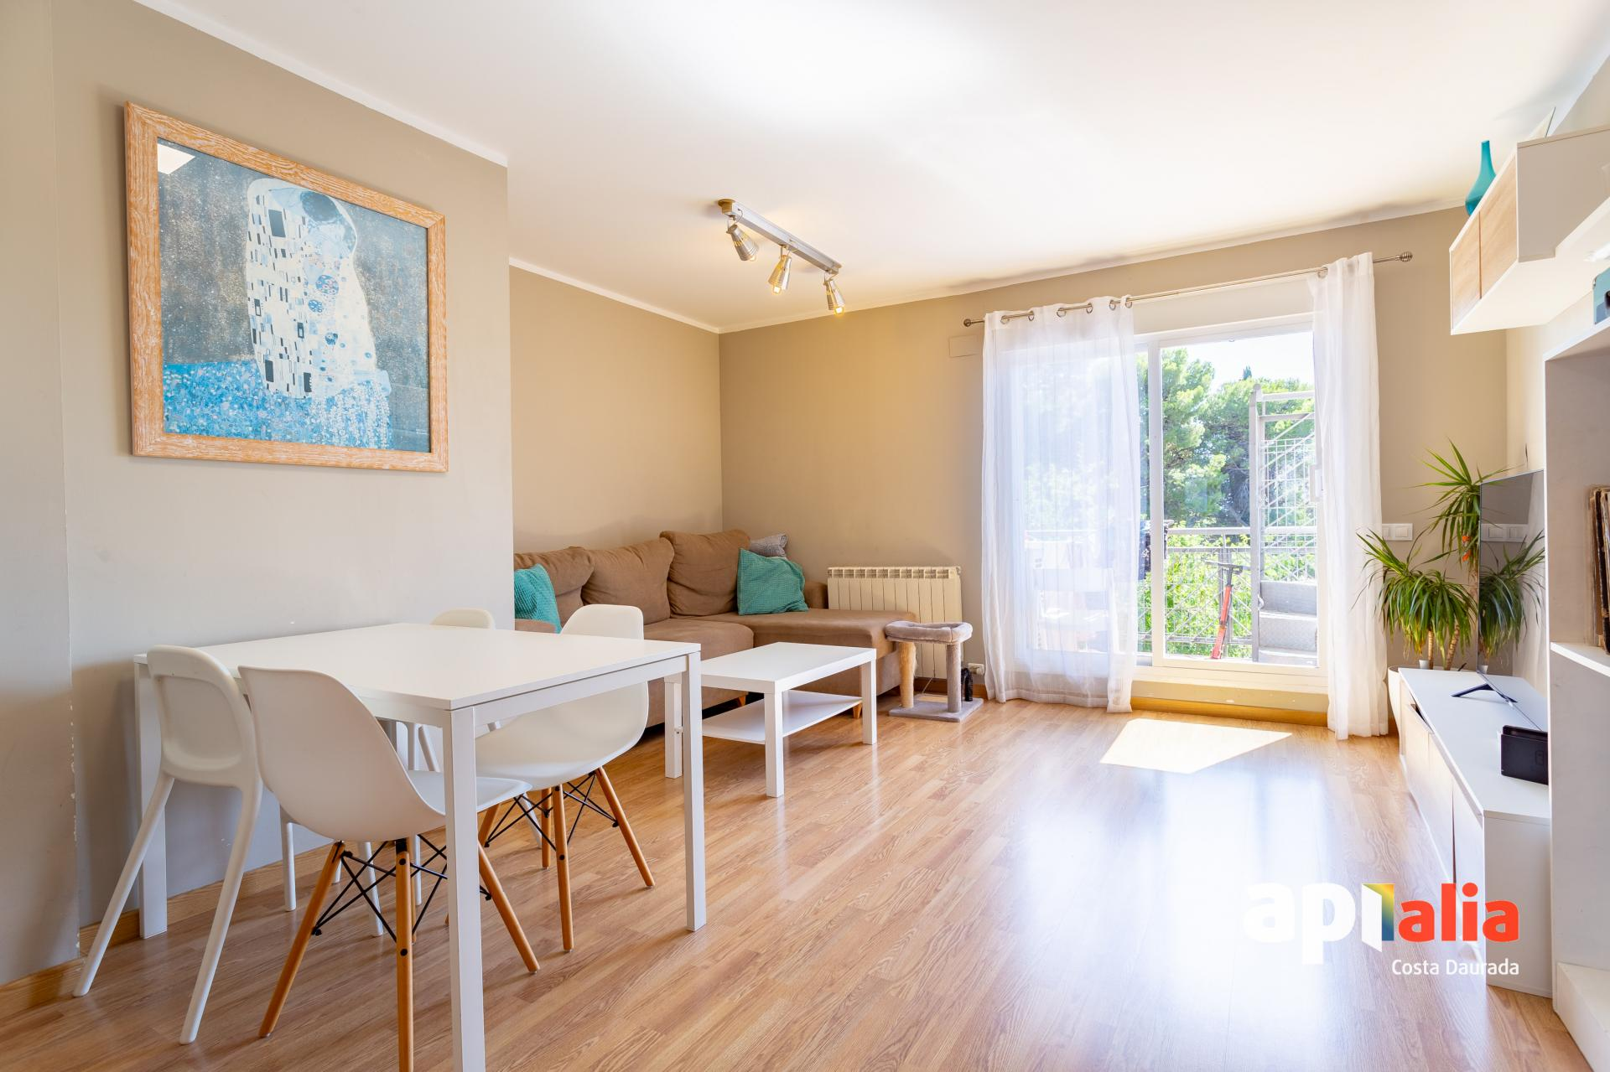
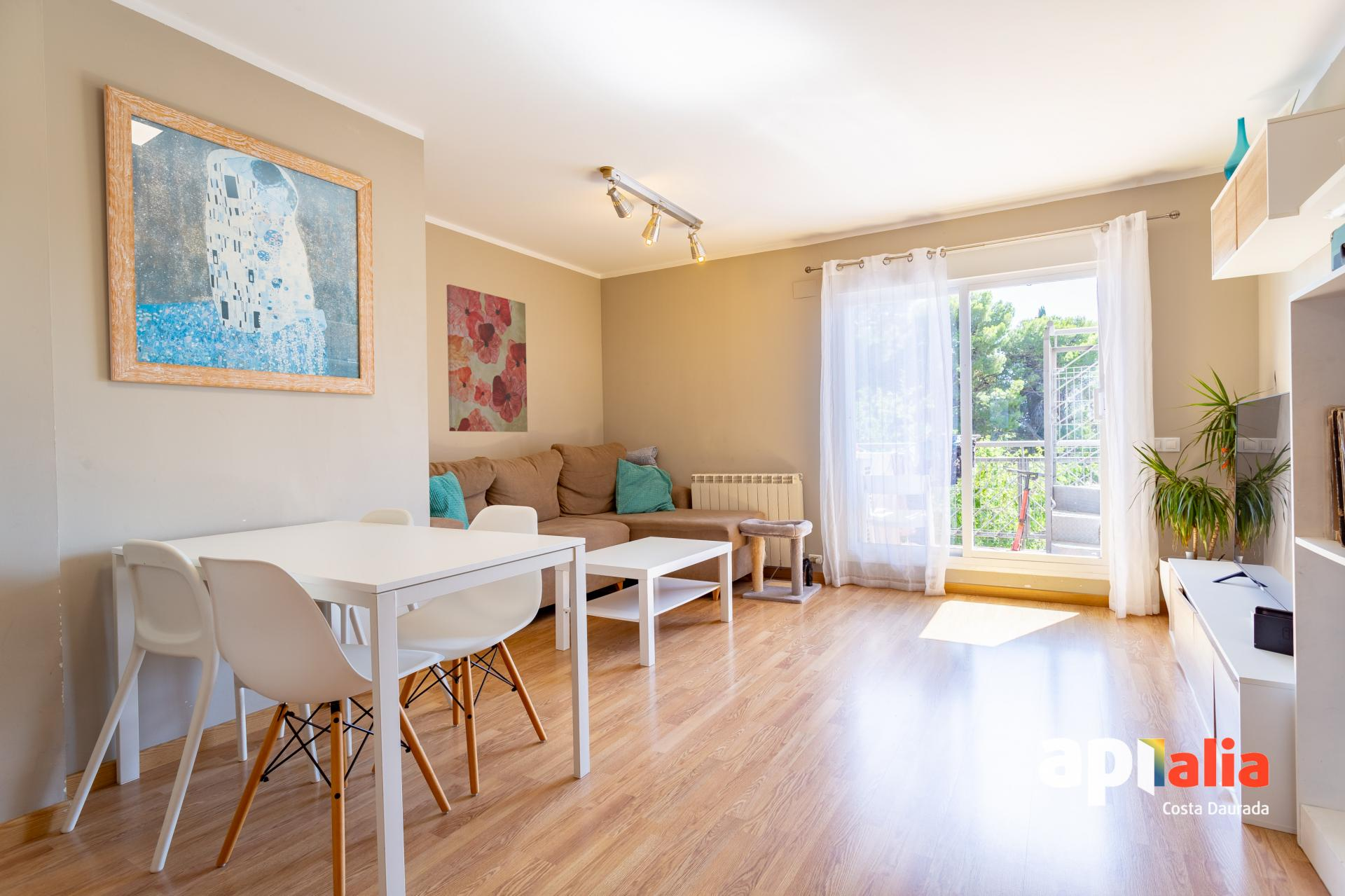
+ wall art [446,284,528,433]
